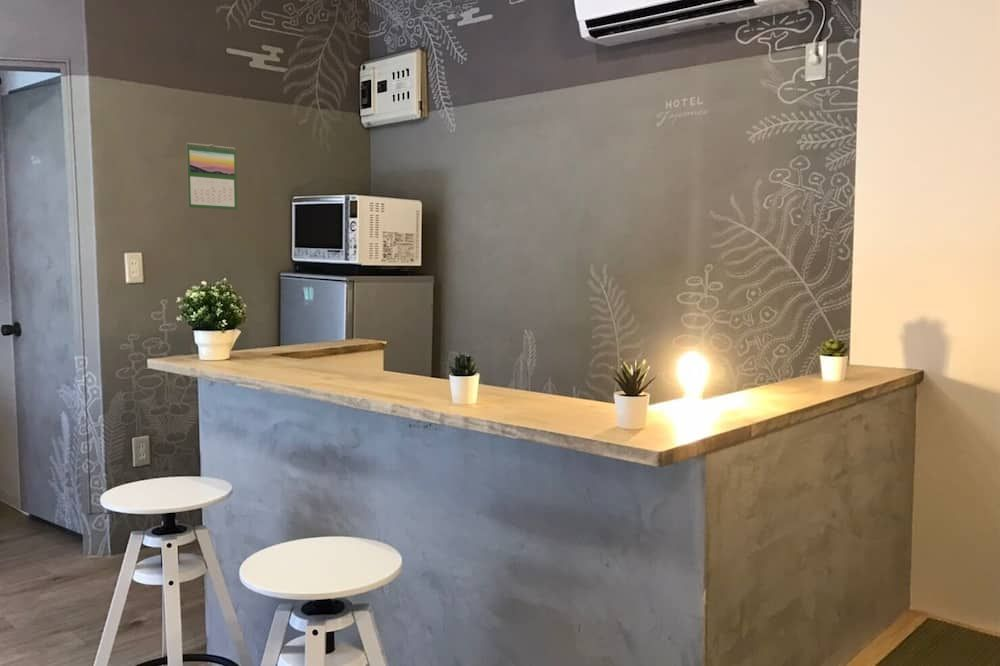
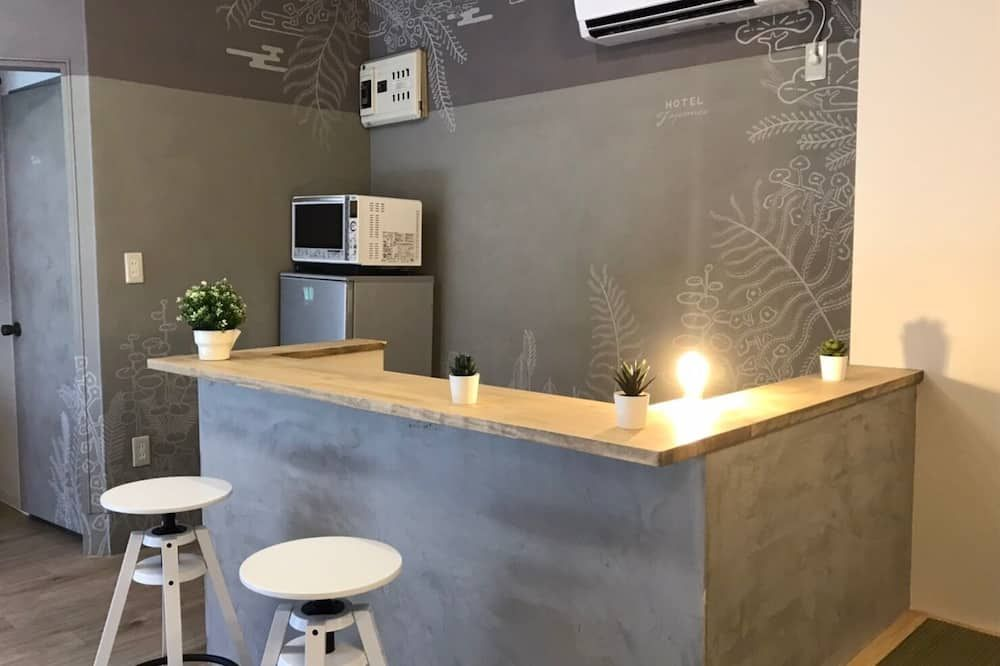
- calendar [185,142,238,211]
